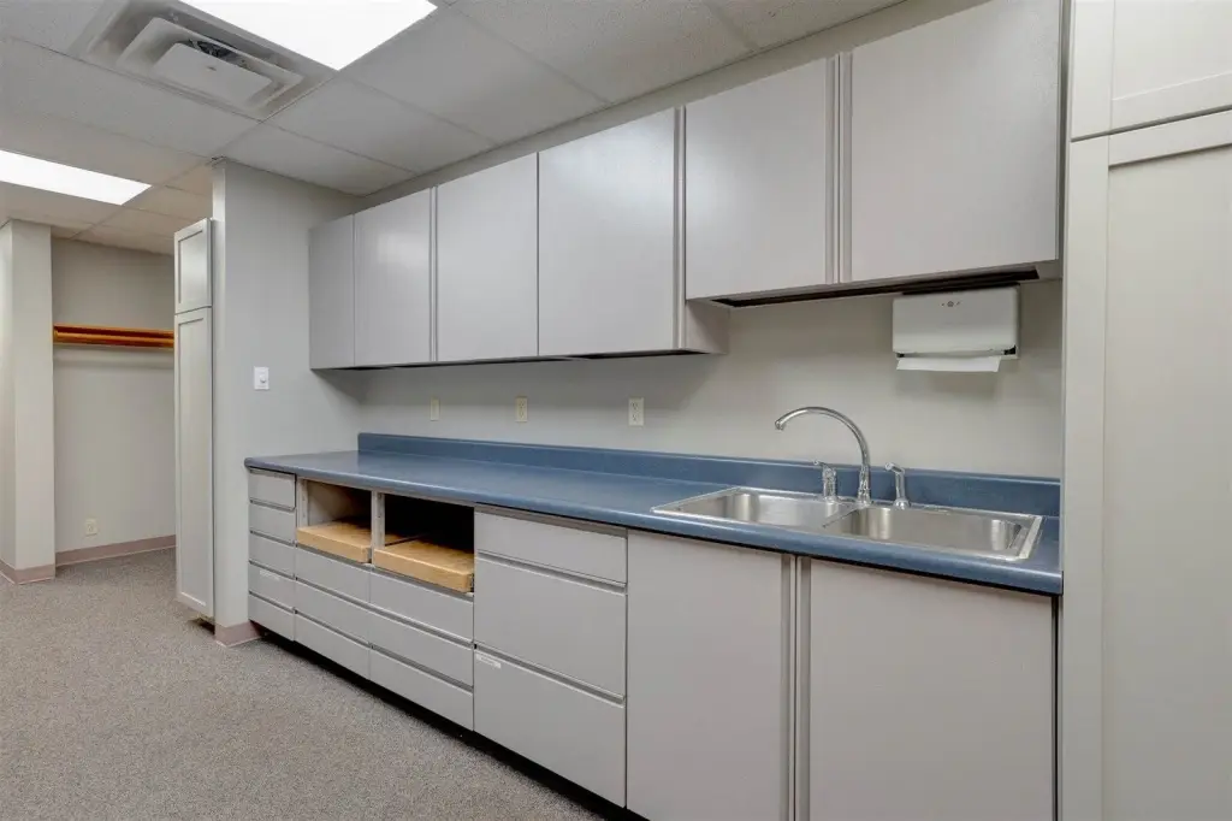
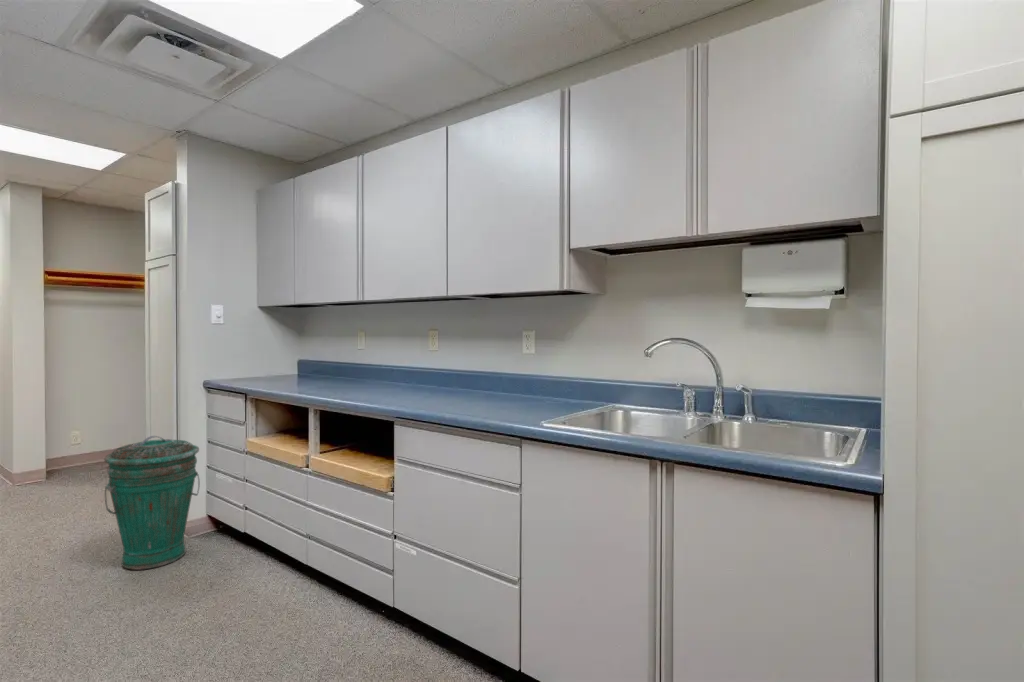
+ trash can [103,435,201,571]
